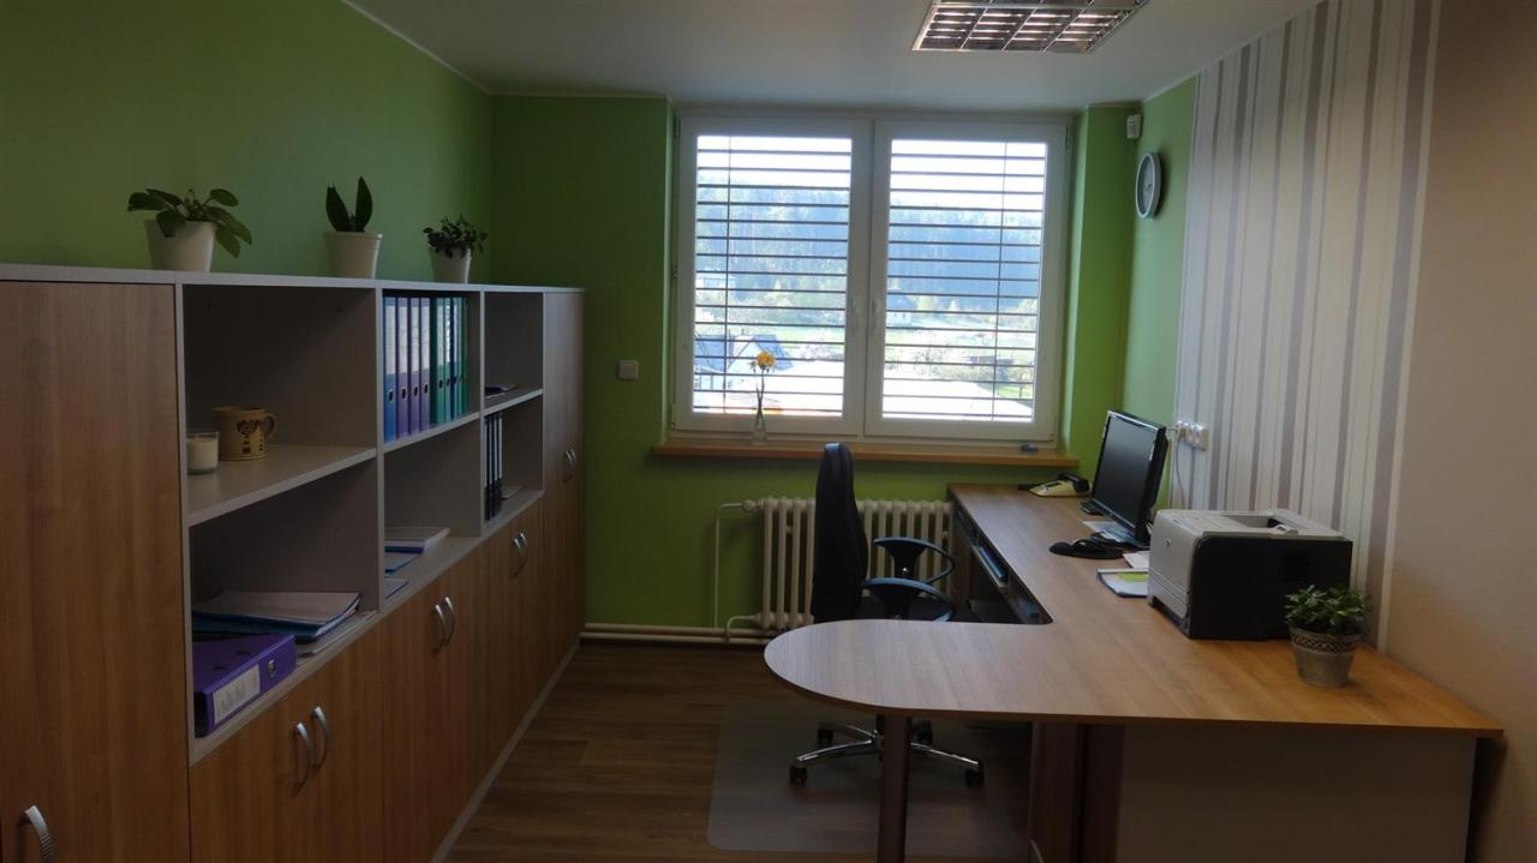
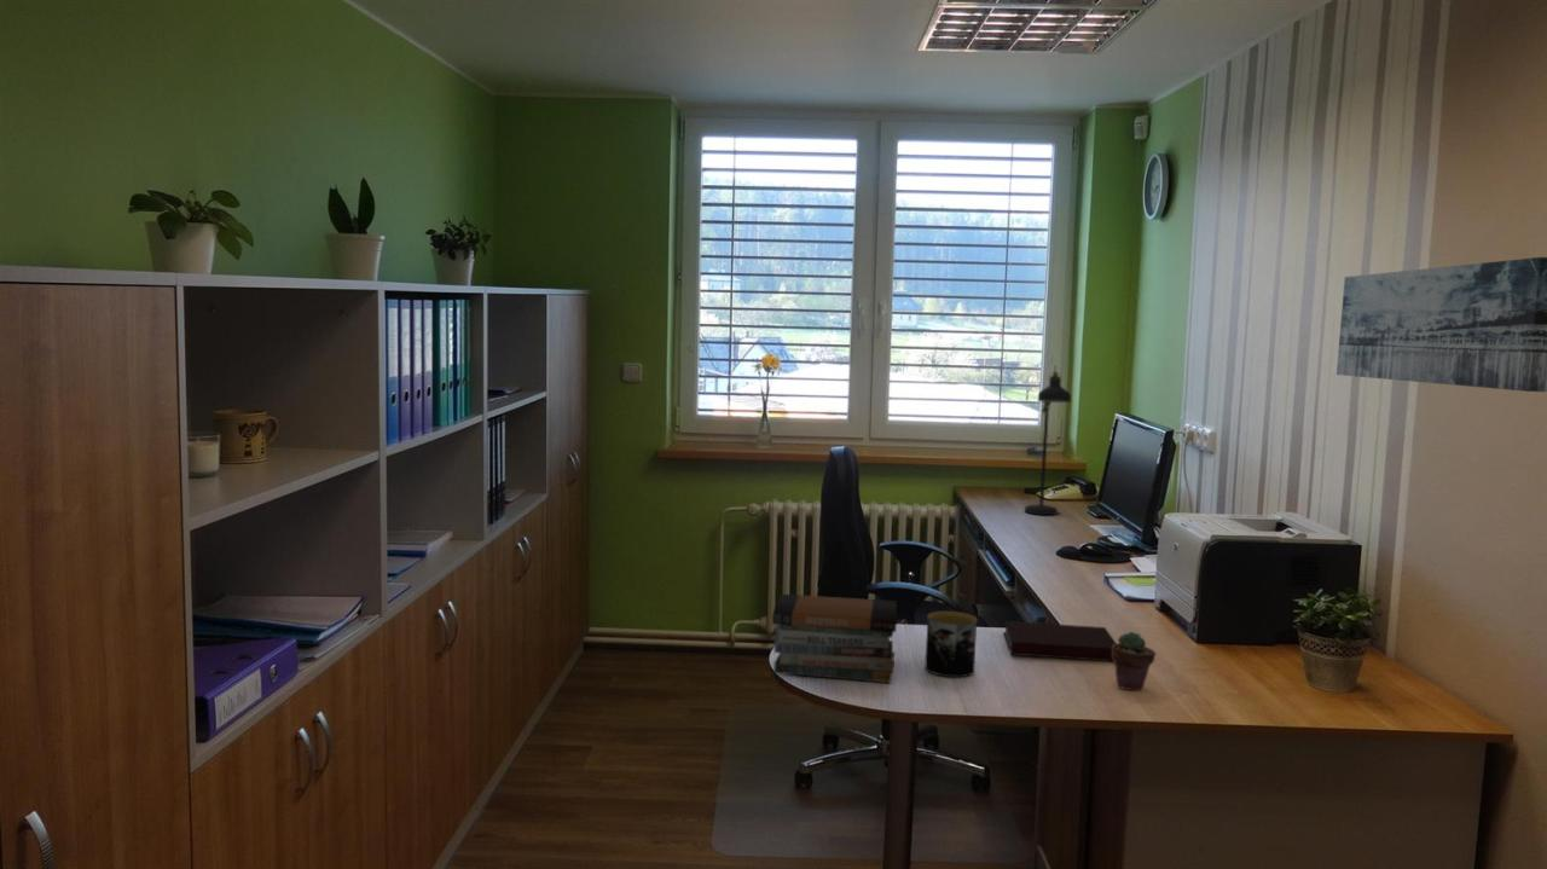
+ book stack [771,593,898,684]
+ desk lamp [1024,364,1073,516]
+ notebook [1002,620,1117,662]
+ potted succulent [1112,631,1157,691]
+ wall art [1335,256,1547,393]
+ mug [923,610,978,678]
